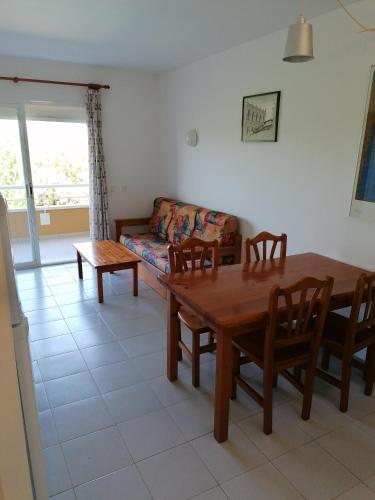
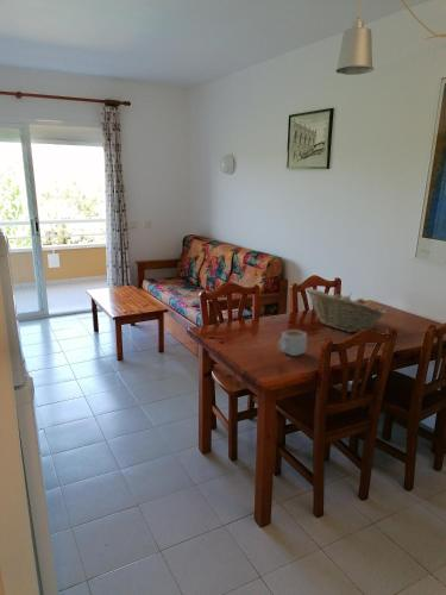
+ mug [277,328,308,357]
+ fruit basket [304,287,387,333]
